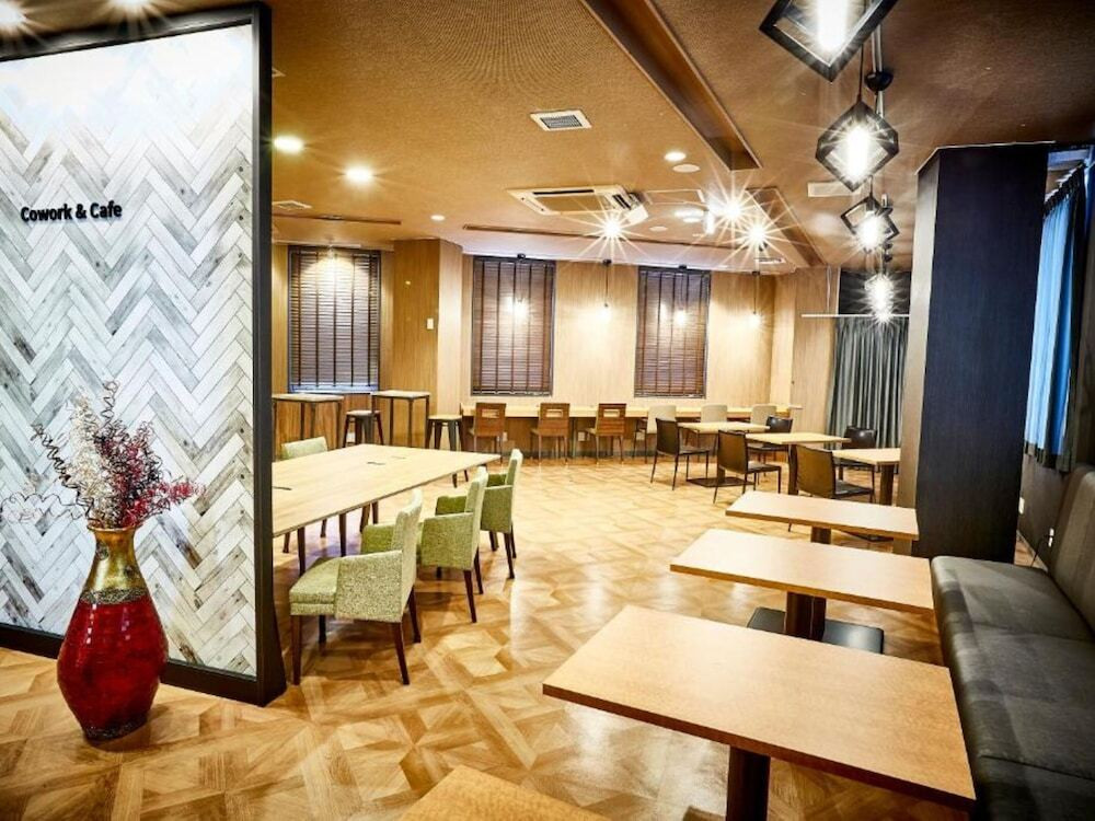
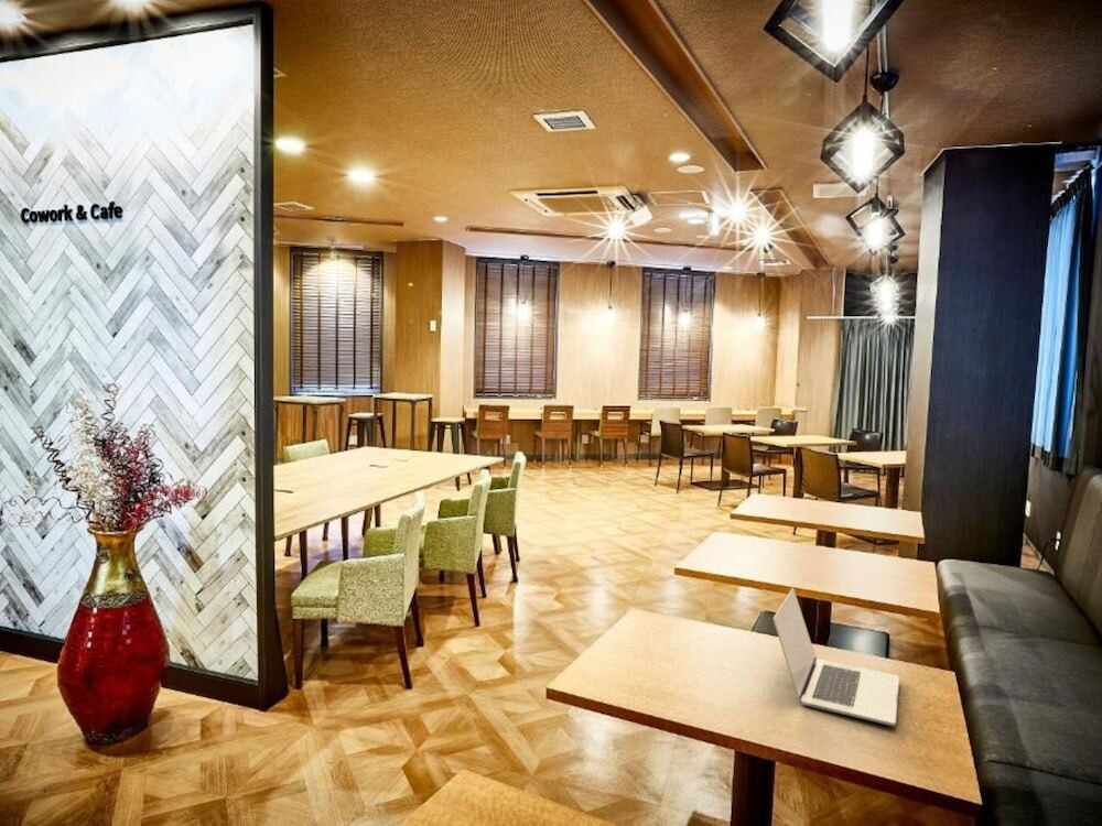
+ laptop [773,587,900,727]
